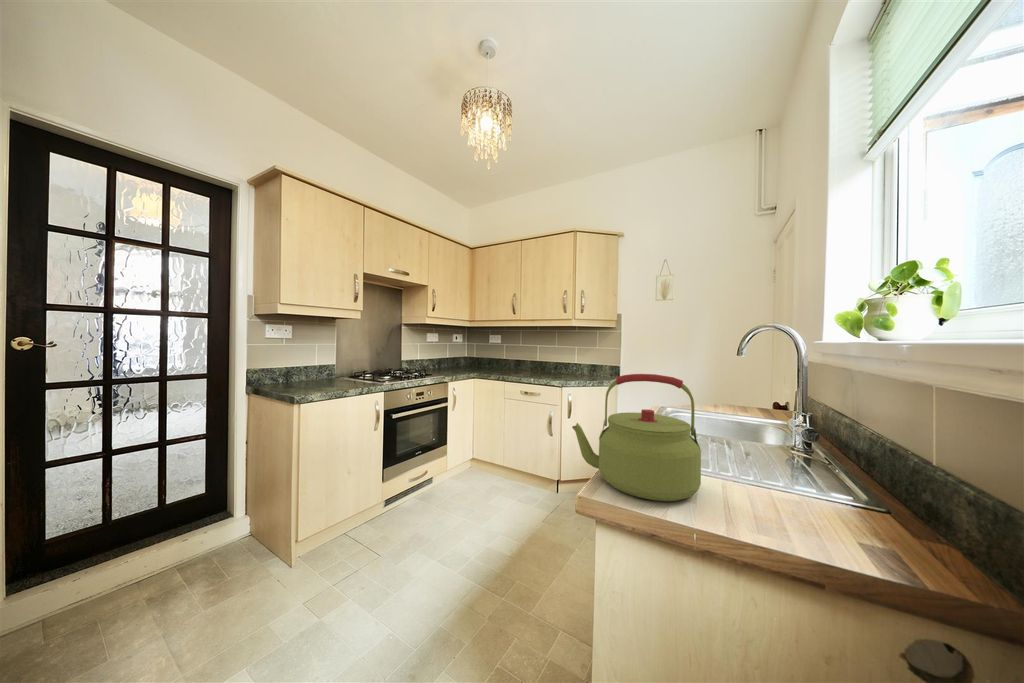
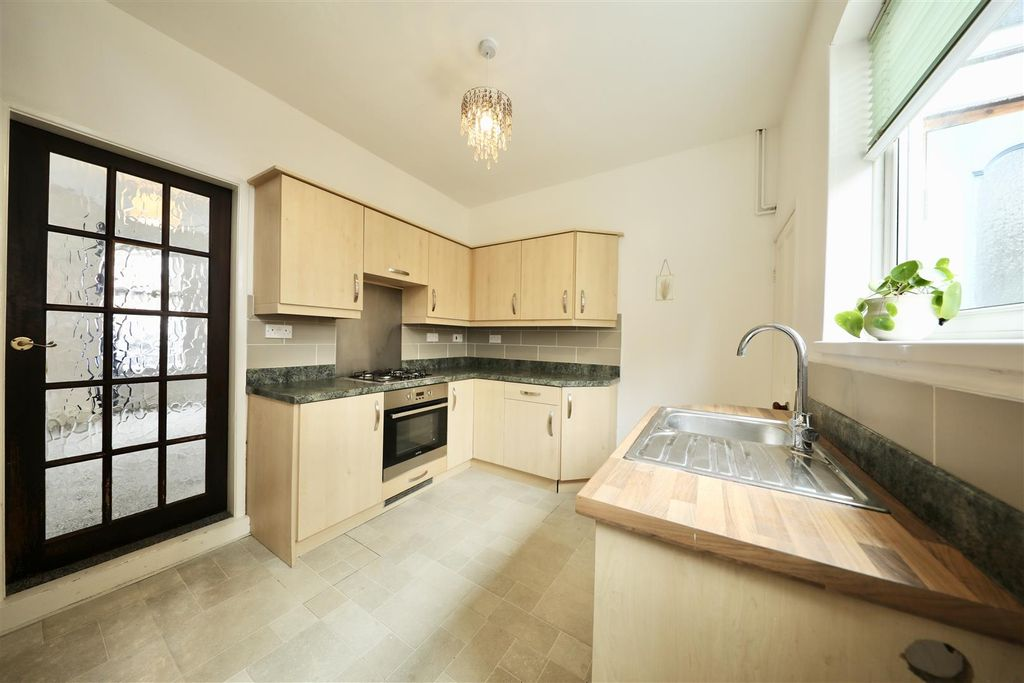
- kettle [571,373,702,502]
